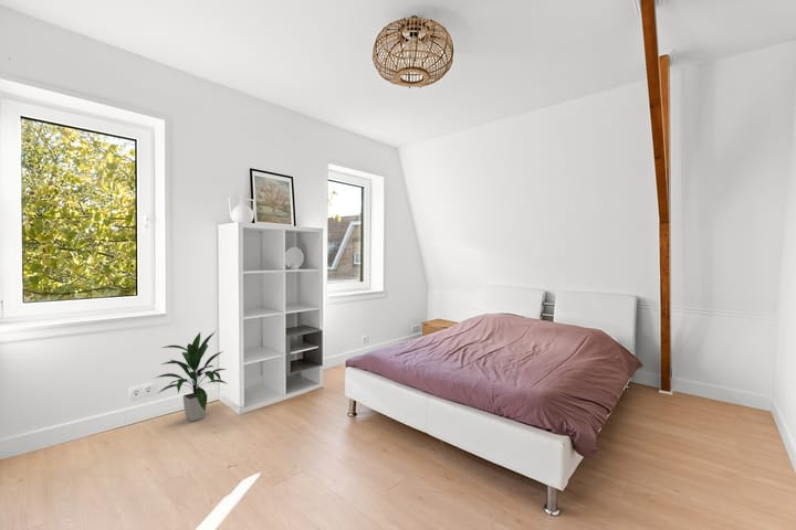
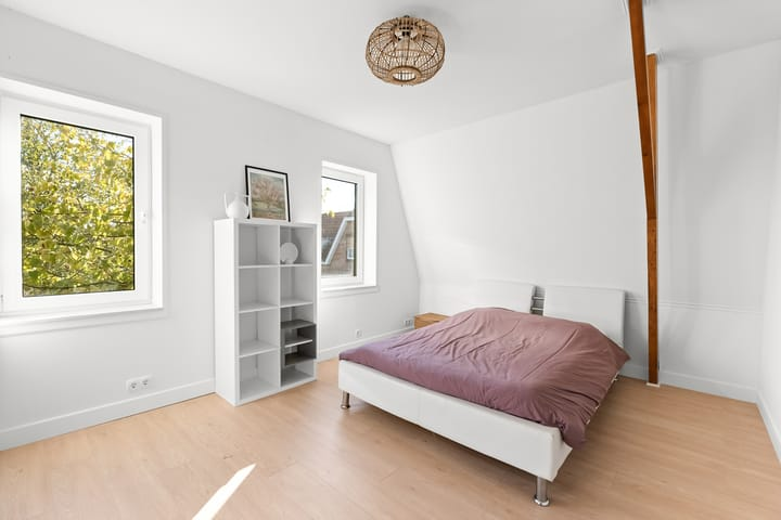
- indoor plant [153,330,229,423]
